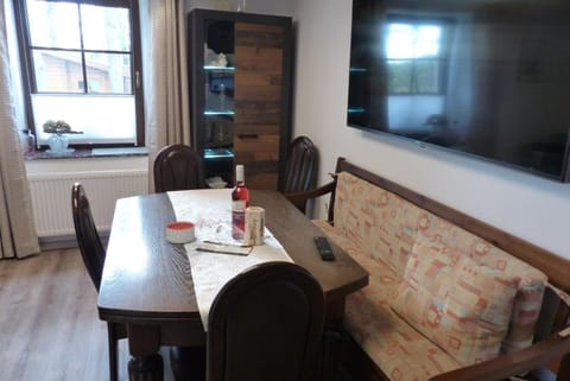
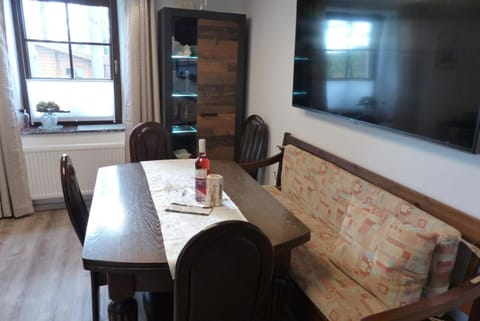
- remote control [312,235,336,261]
- candle [165,220,196,245]
